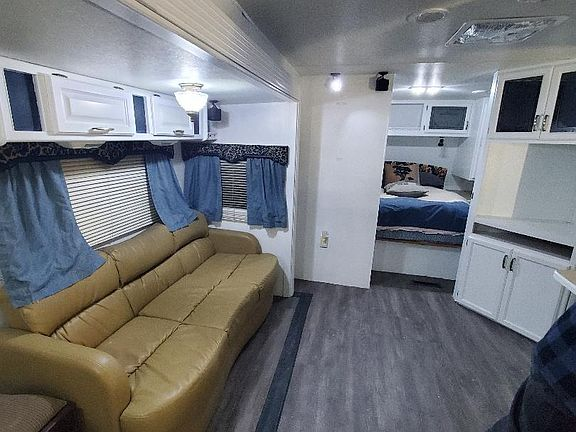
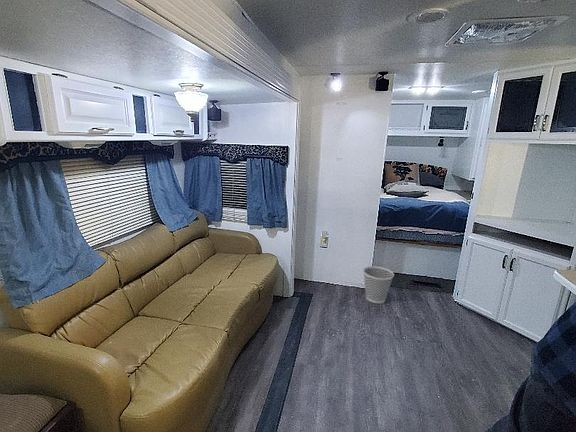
+ wastebasket [362,265,395,304]
